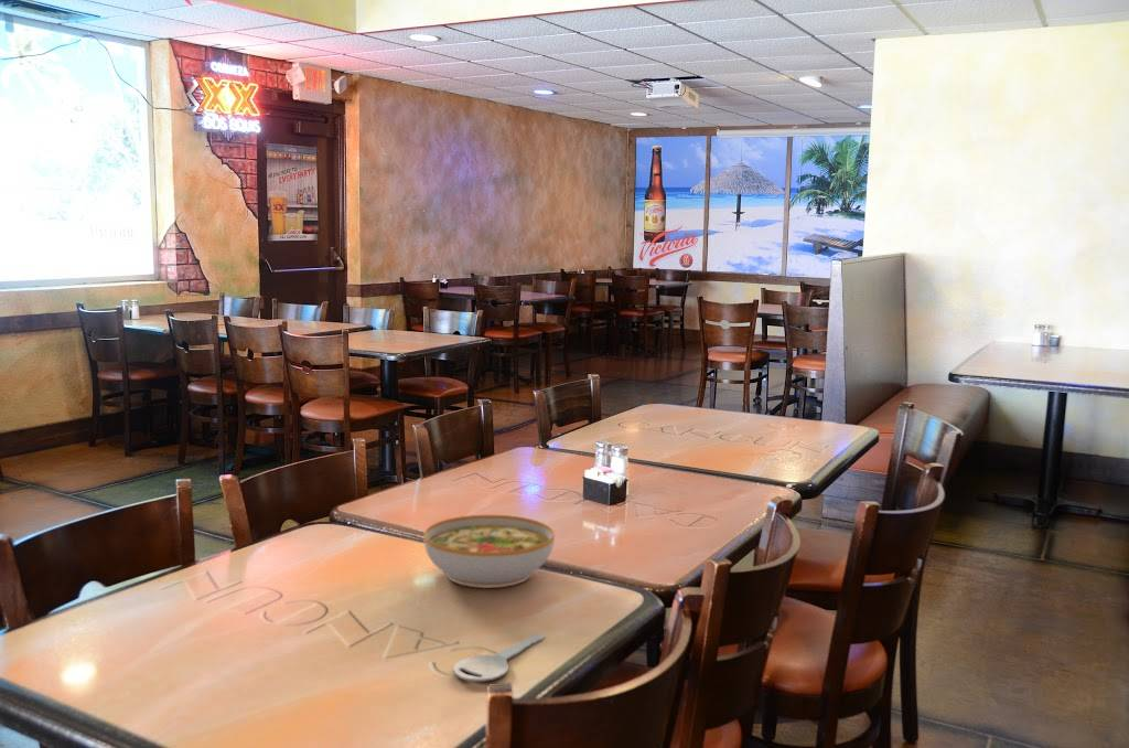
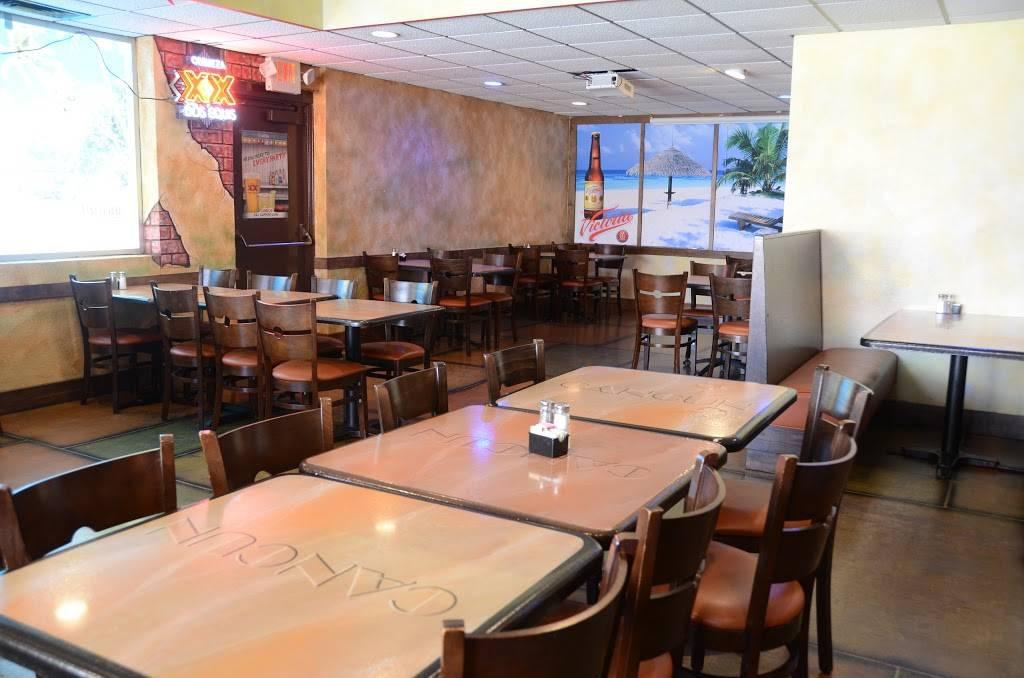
- key [452,632,546,683]
- bowl [422,514,556,589]
